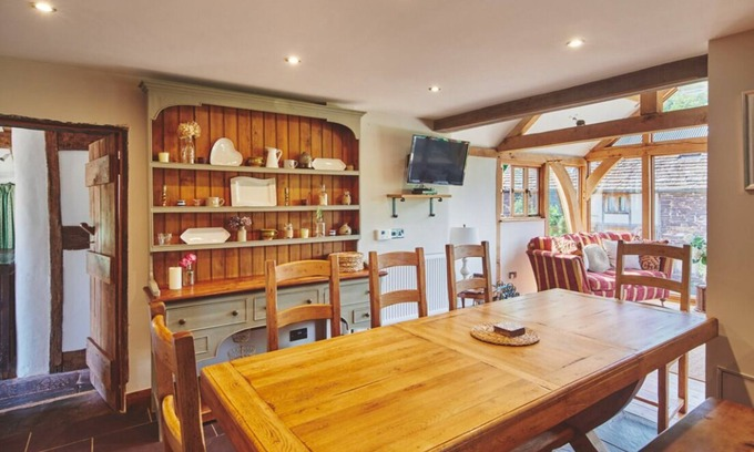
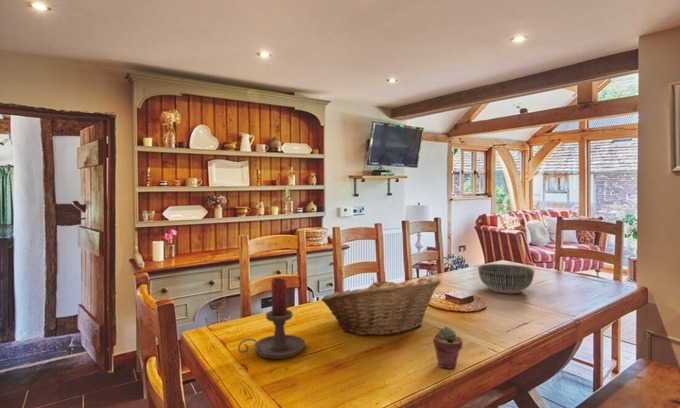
+ fruit basket [320,277,442,336]
+ candle holder [237,277,306,360]
+ bowl [477,263,536,294]
+ potted succulent [432,325,464,370]
